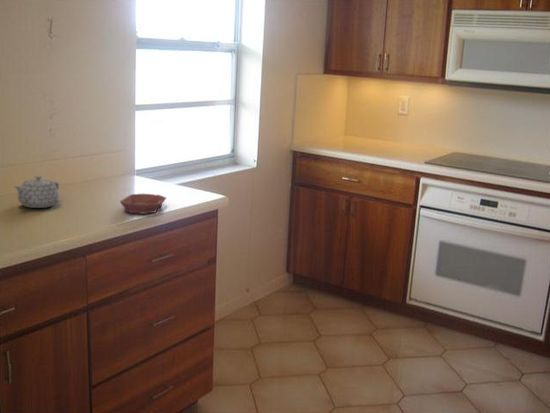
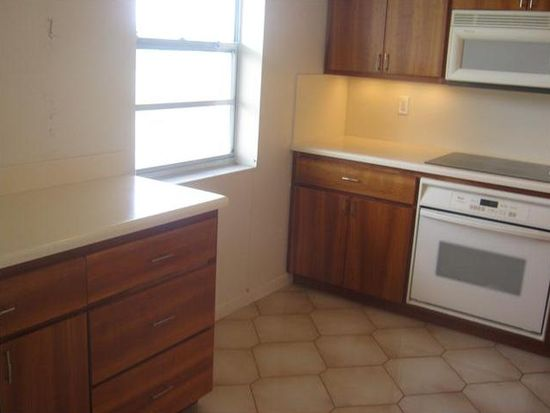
- teapot [14,175,60,209]
- bowl [119,193,167,215]
